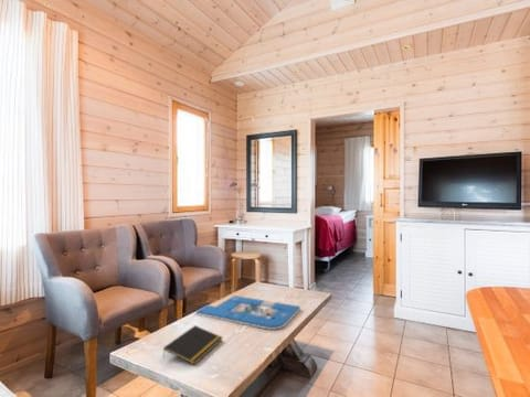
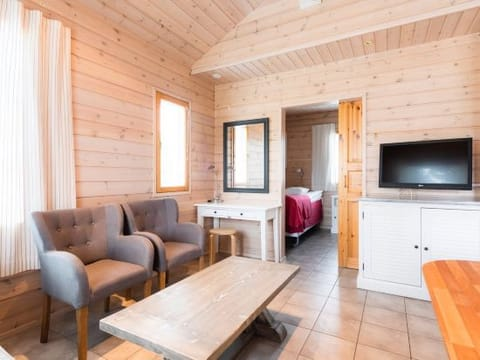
- notepad [162,324,223,366]
- board game [194,294,303,331]
